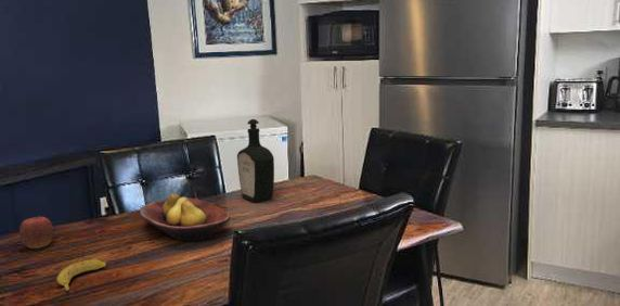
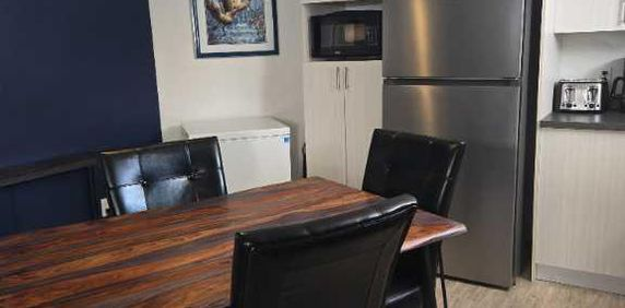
- bottle [236,118,275,203]
- apple [18,215,54,250]
- fruit bowl [139,193,231,242]
- banana [55,258,107,292]
